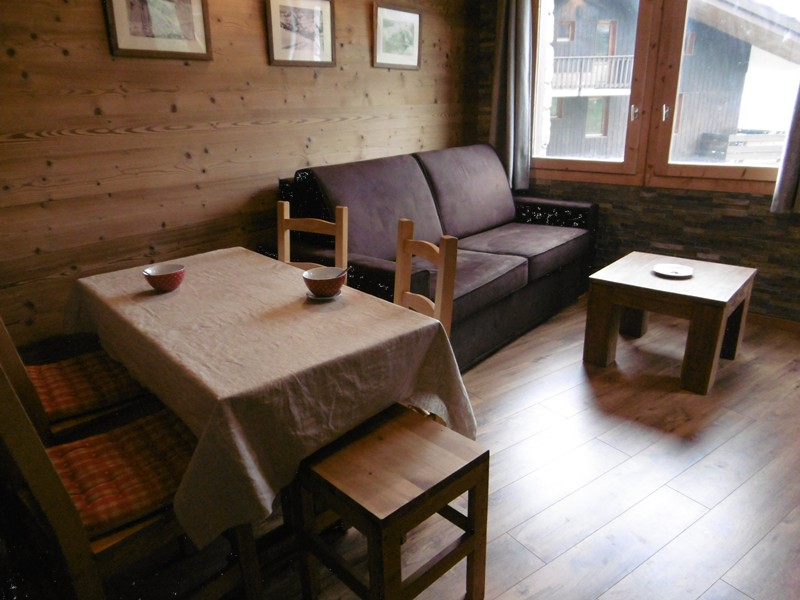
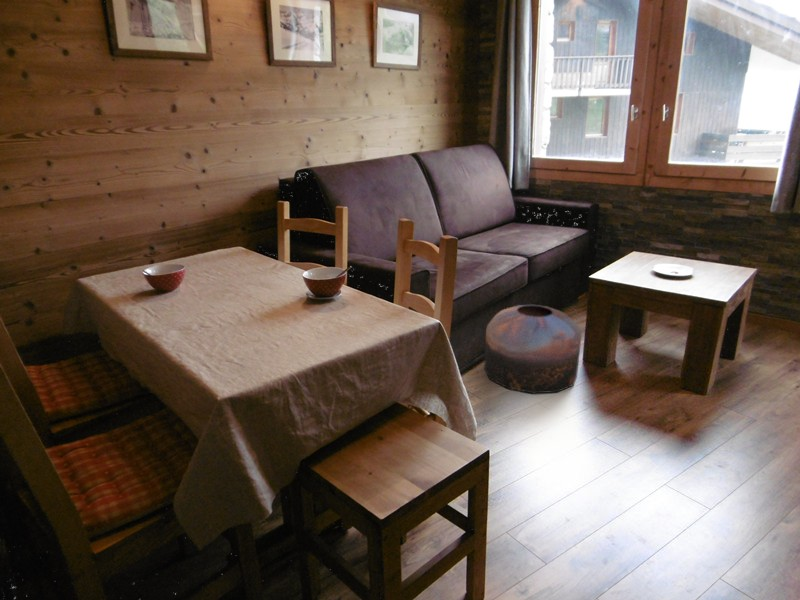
+ pouf [483,304,582,394]
